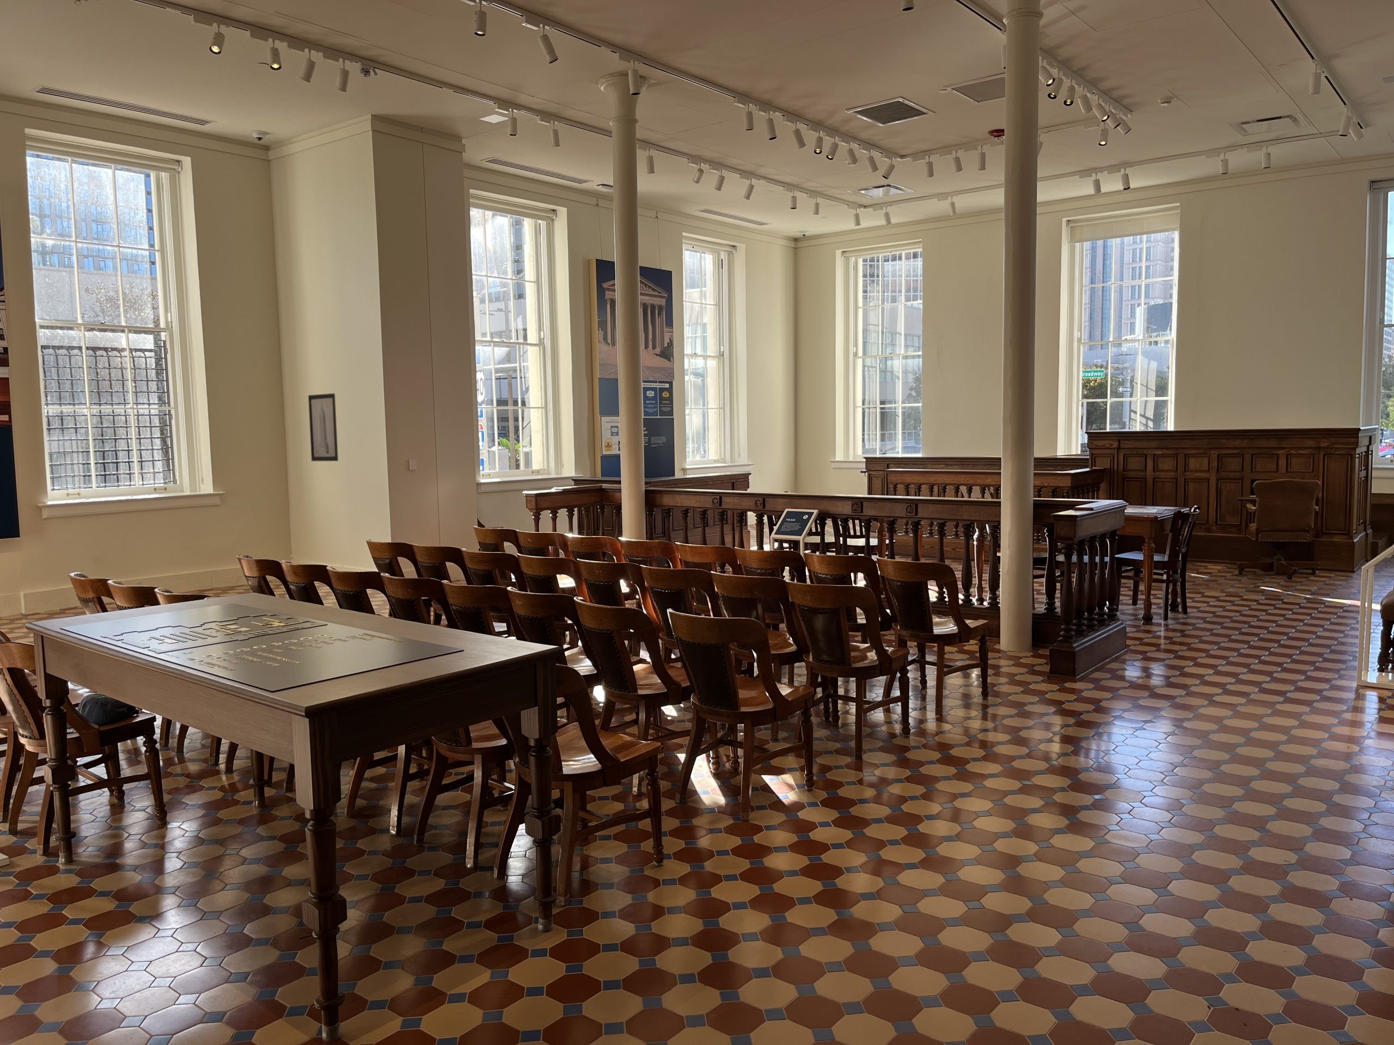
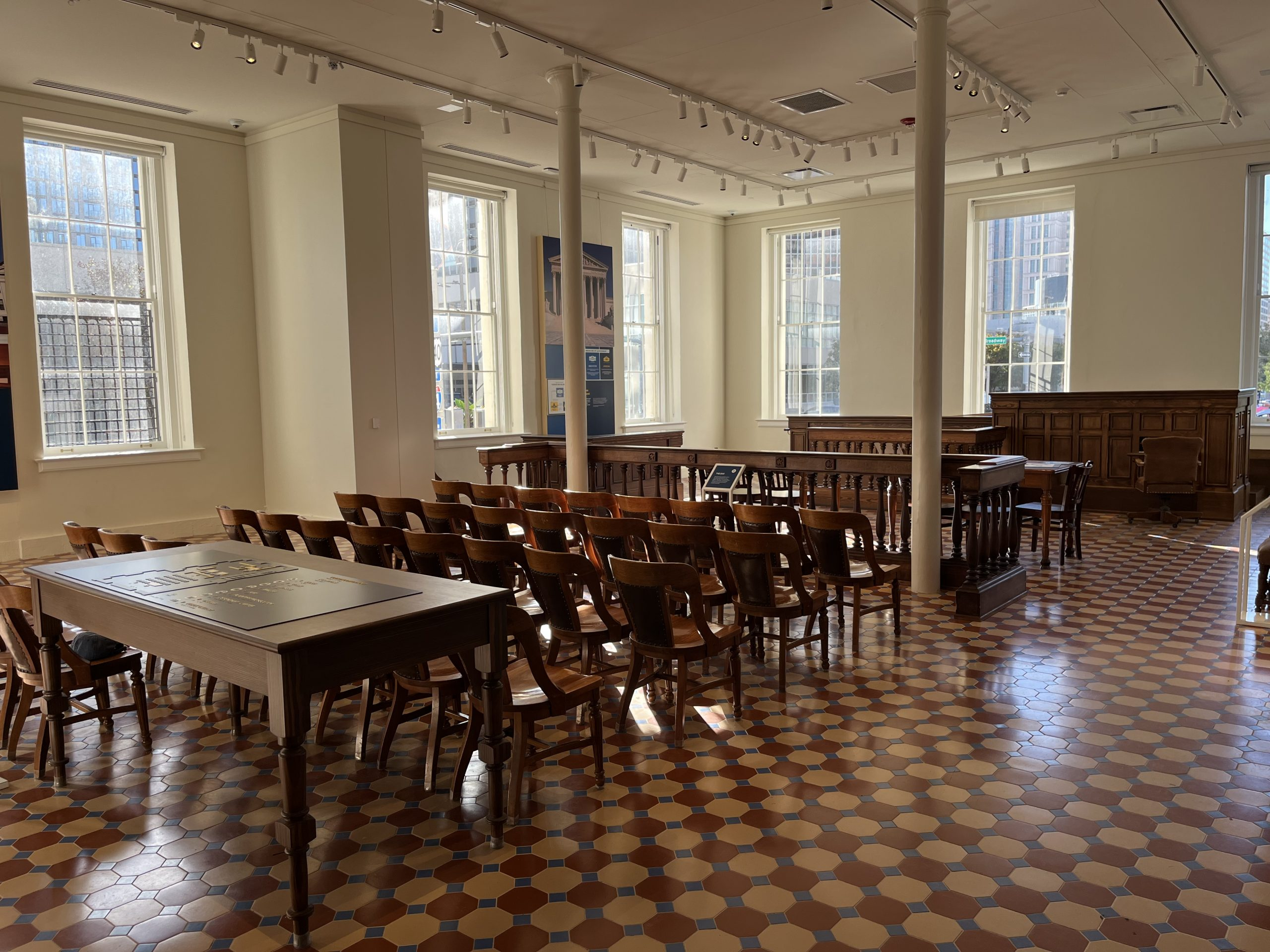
- wall art [307,393,339,461]
